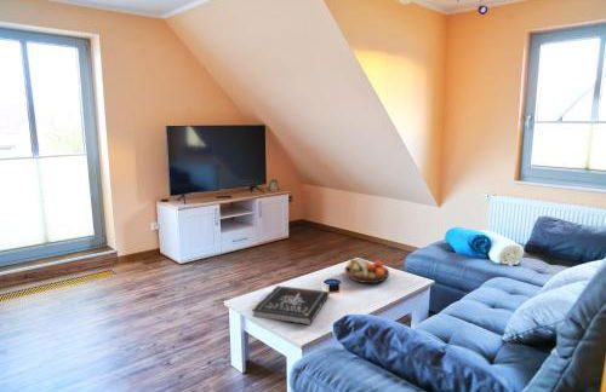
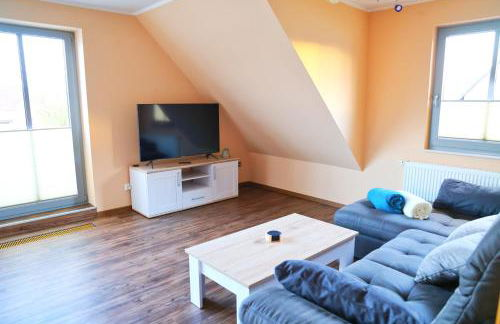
- book [251,284,331,325]
- fruit bowl [343,256,390,284]
